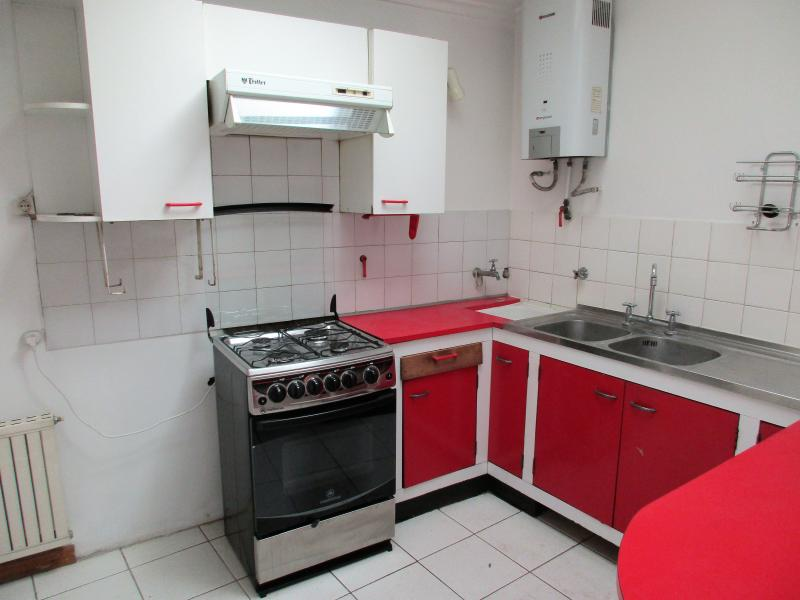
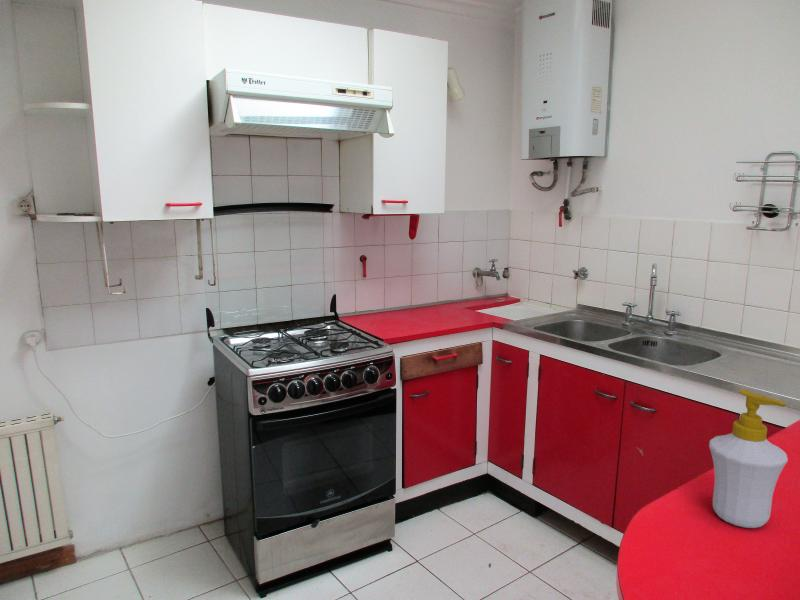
+ soap bottle [708,388,789,529]
